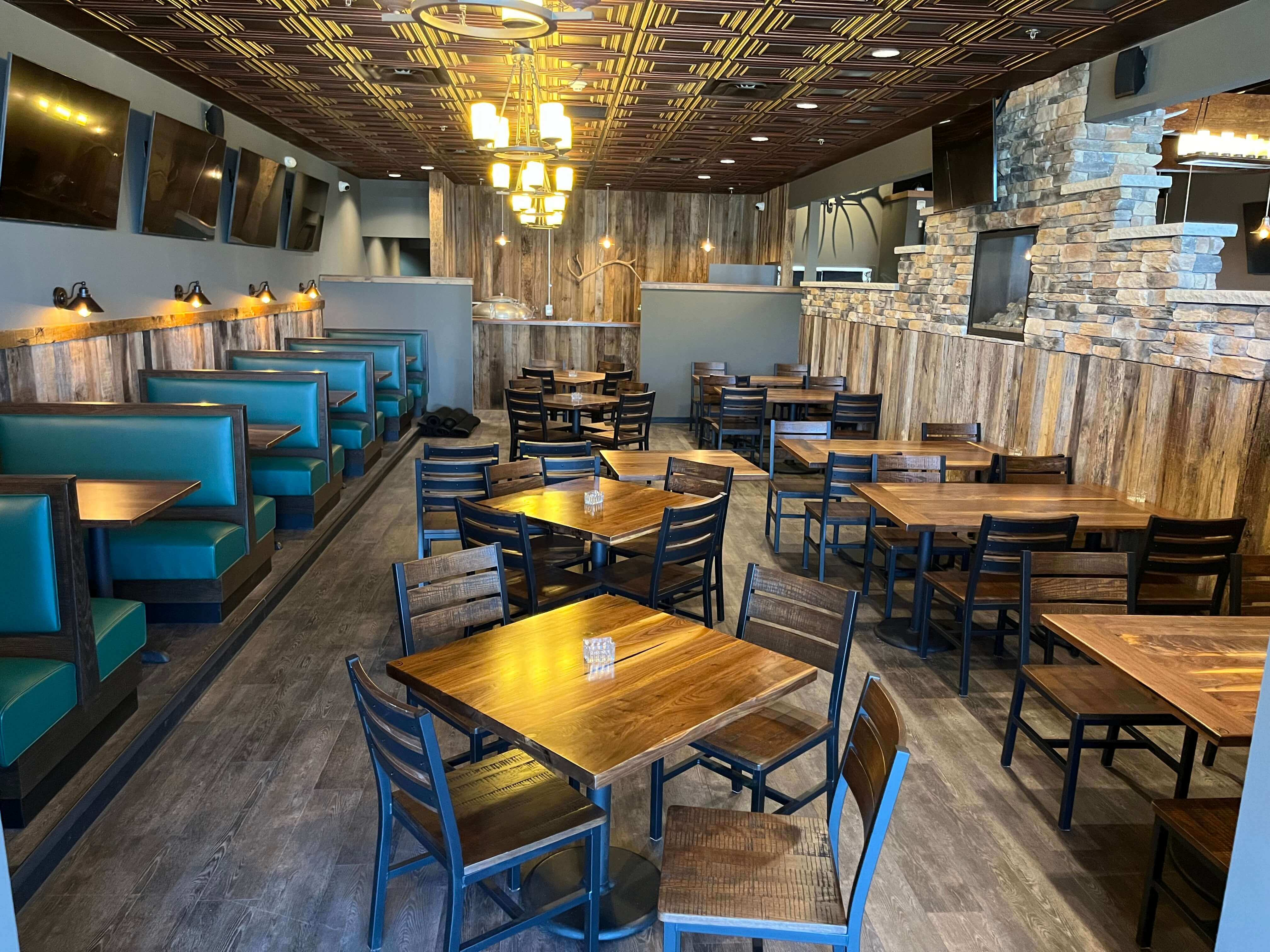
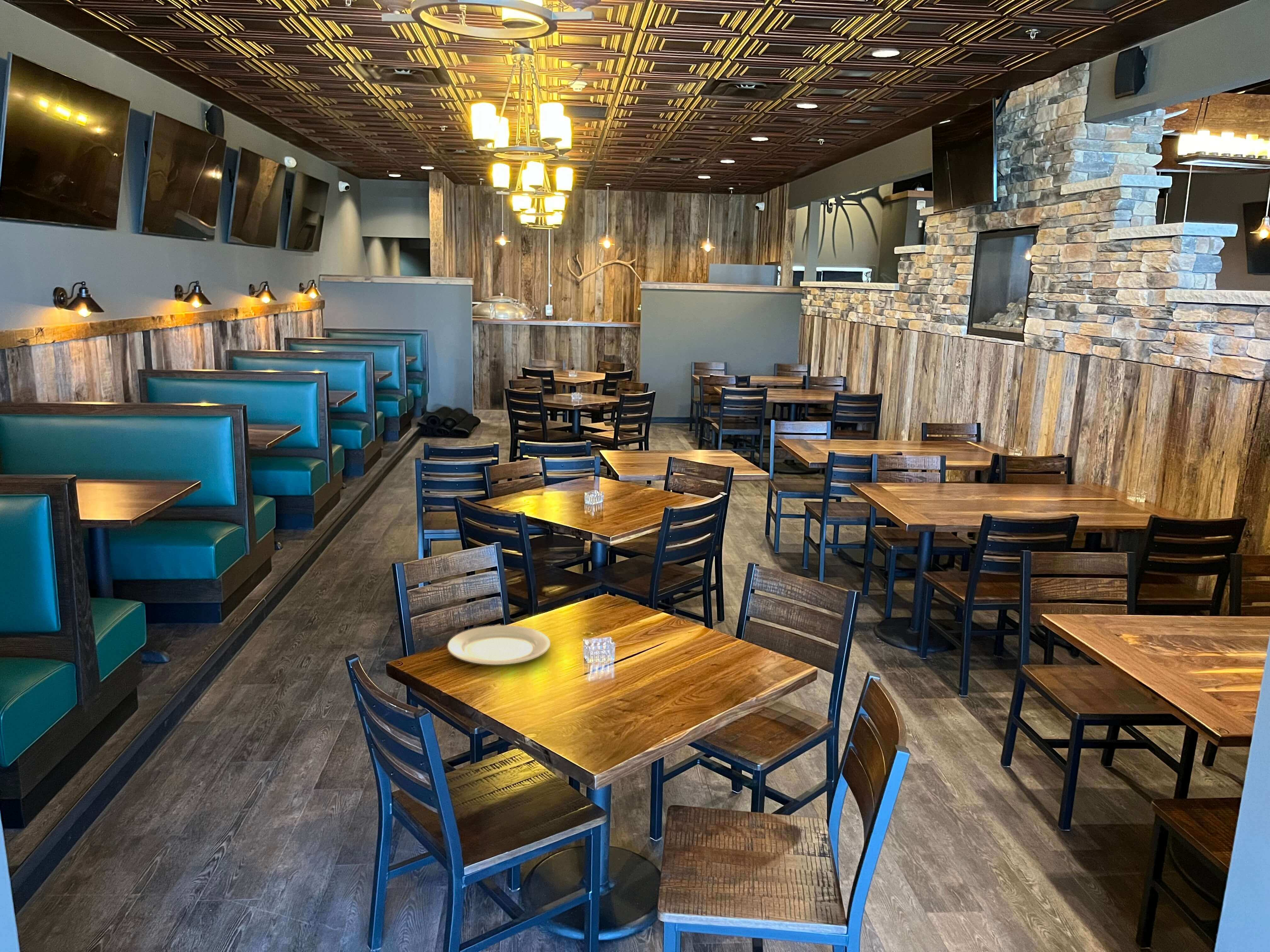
+ chinaware [447,625,551,665]
